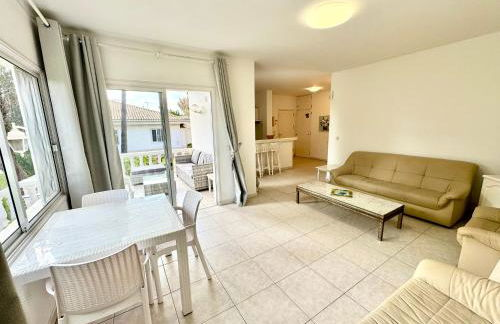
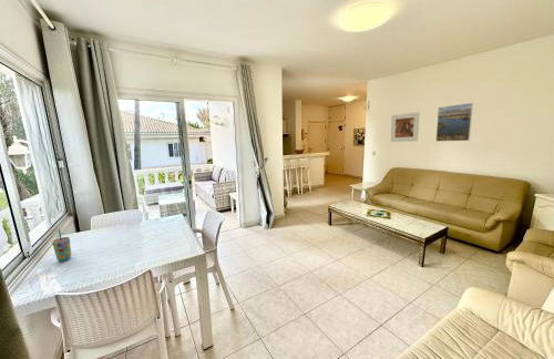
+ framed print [390,111,421,143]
+ cup [51,228,72,263]
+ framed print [435,102,474,142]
